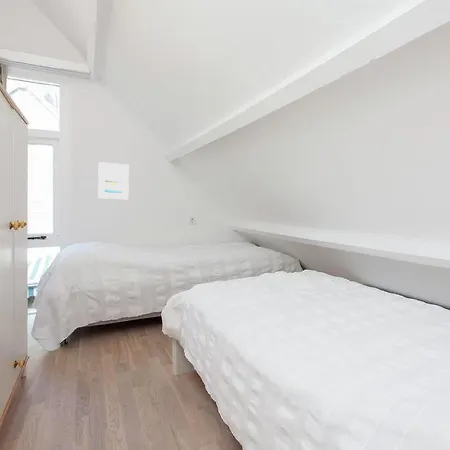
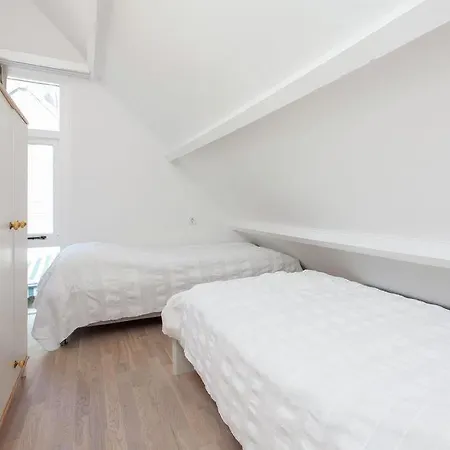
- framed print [97,161,130,200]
